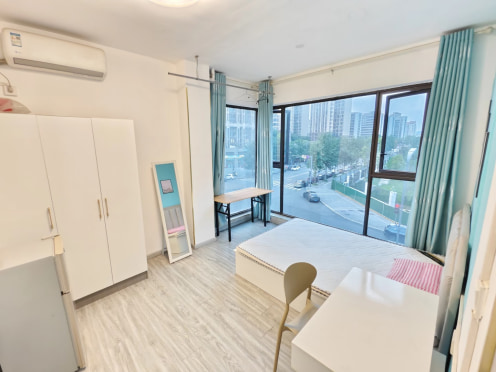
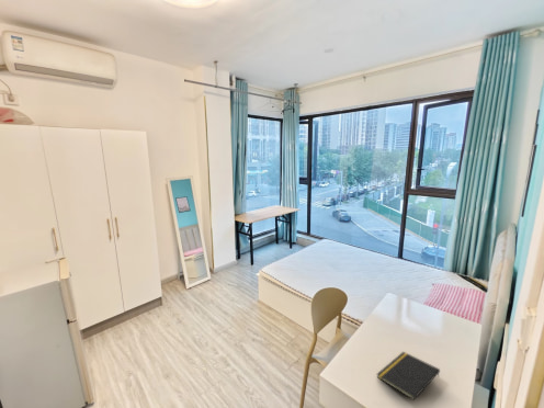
+ notepad [376,351,441,401]
